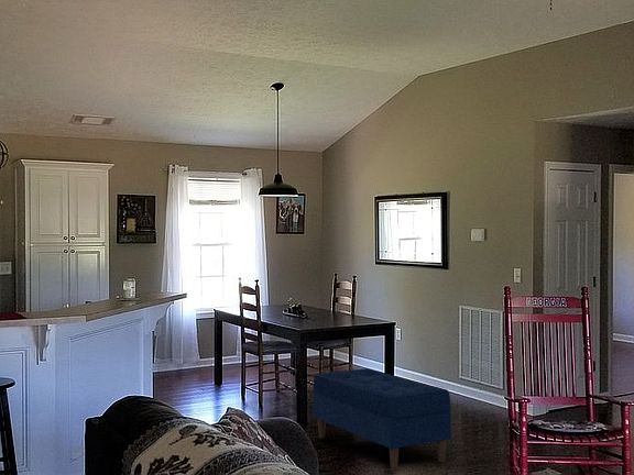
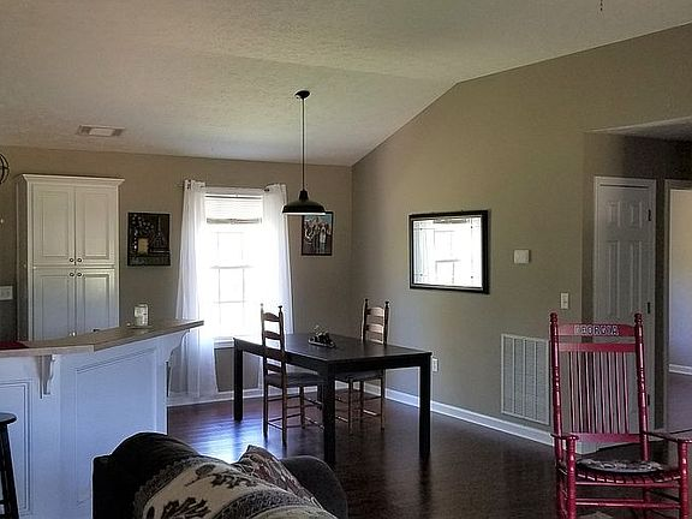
- bench [311,367,452,473]
